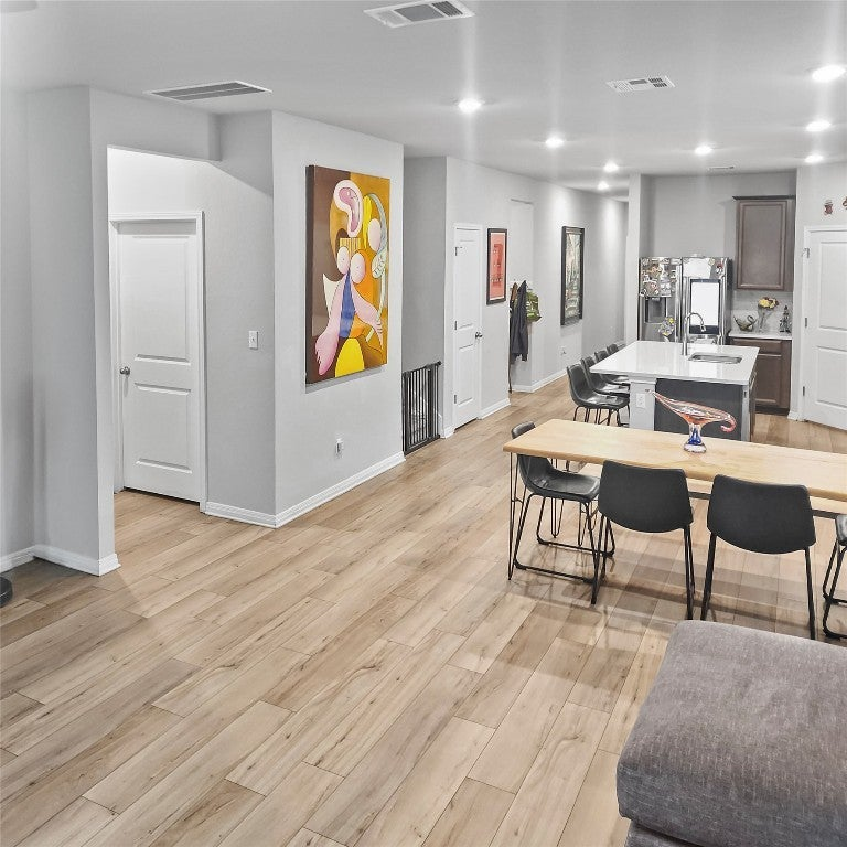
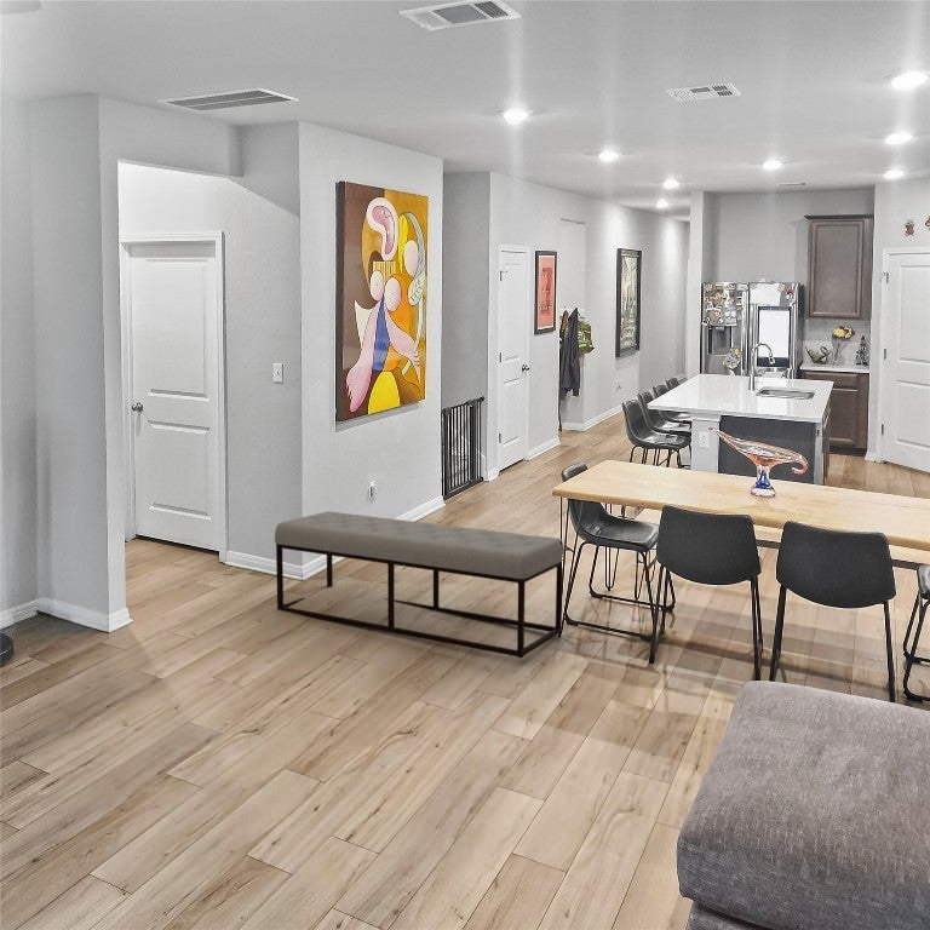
+ bench [274,510,566,659]
